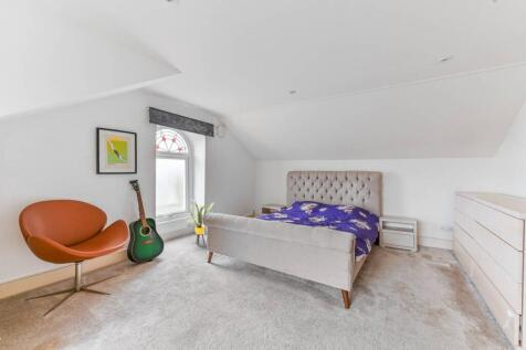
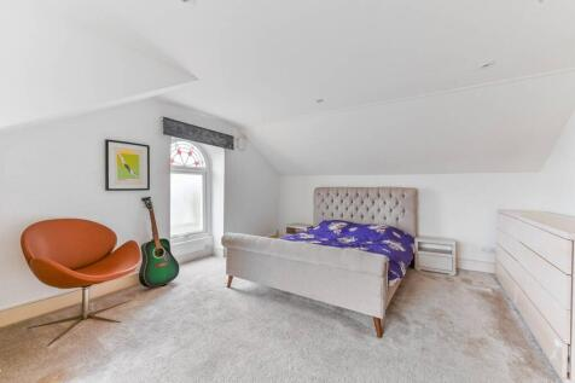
- house plant [185,198,215,247]
